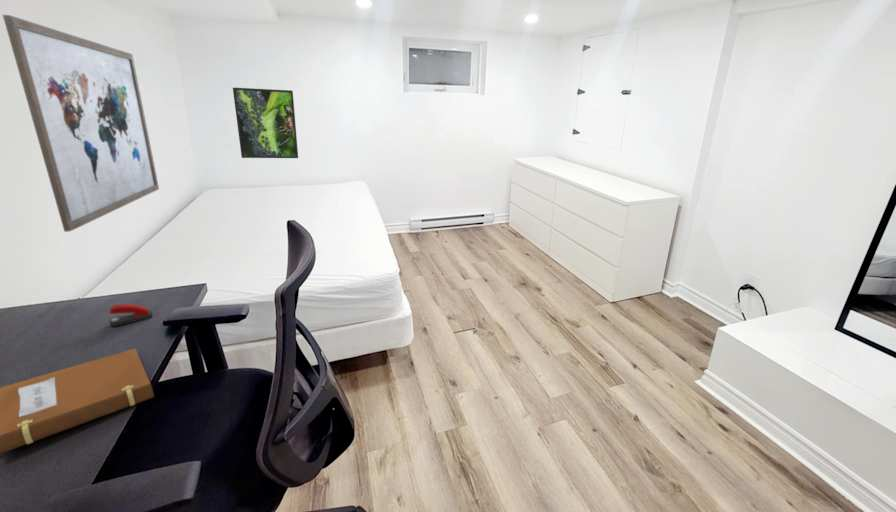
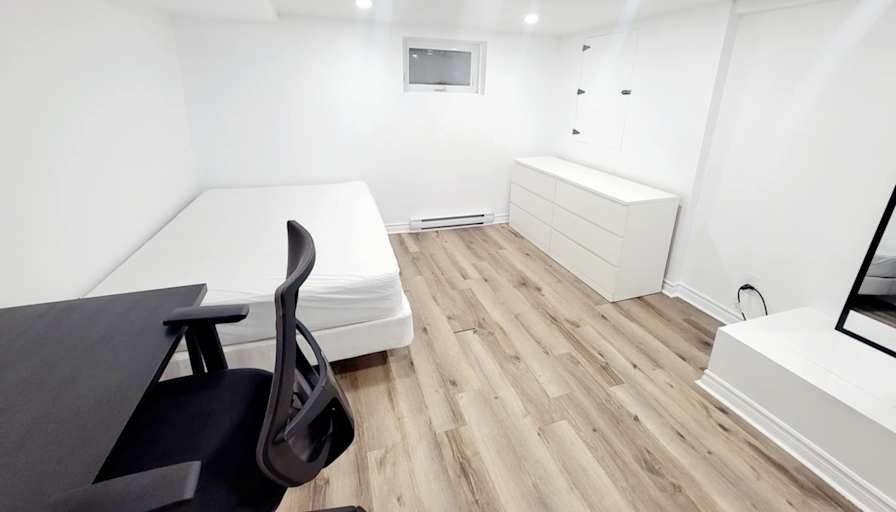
- wall art [2,14,160,233]
- stapler [108,303,153,327]
- notebook [0,348,155,455]
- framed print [232,87,299,159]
